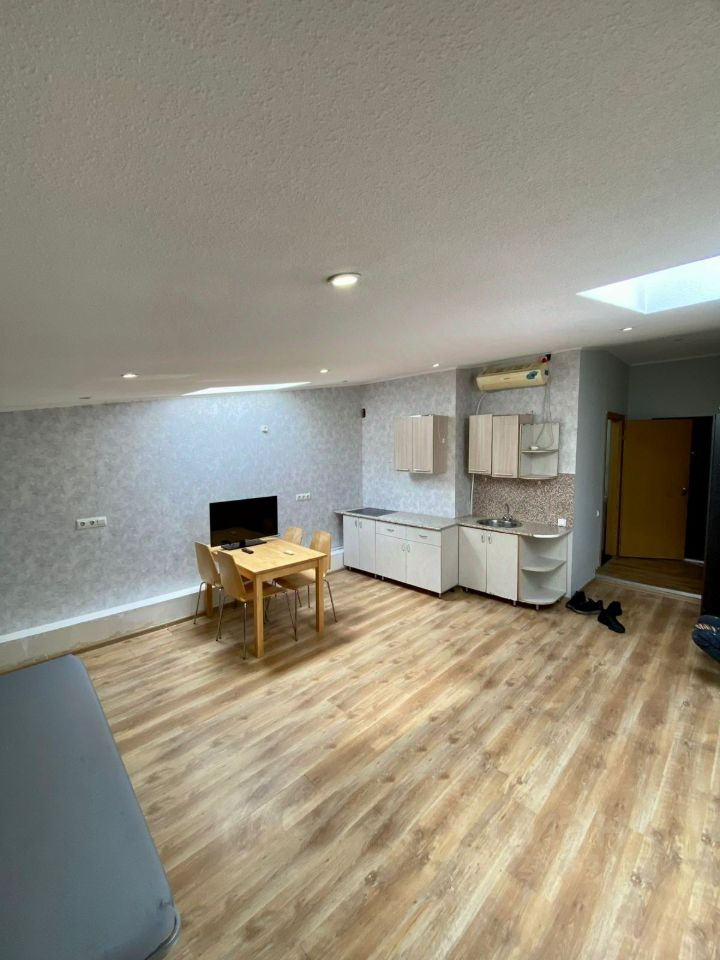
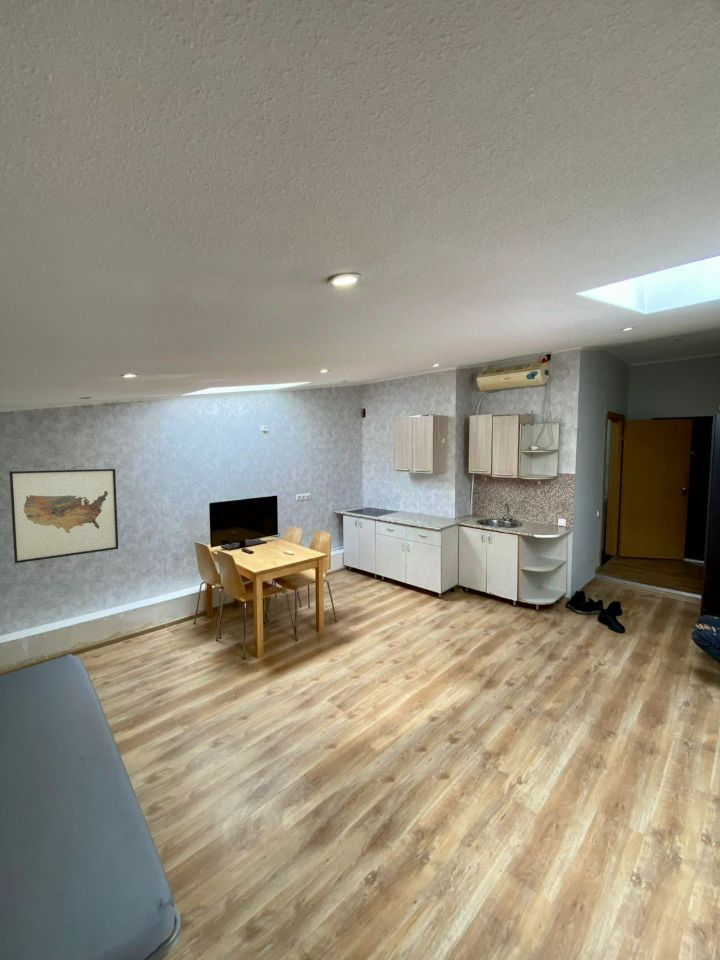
+ wall art [9,468,119,564]
